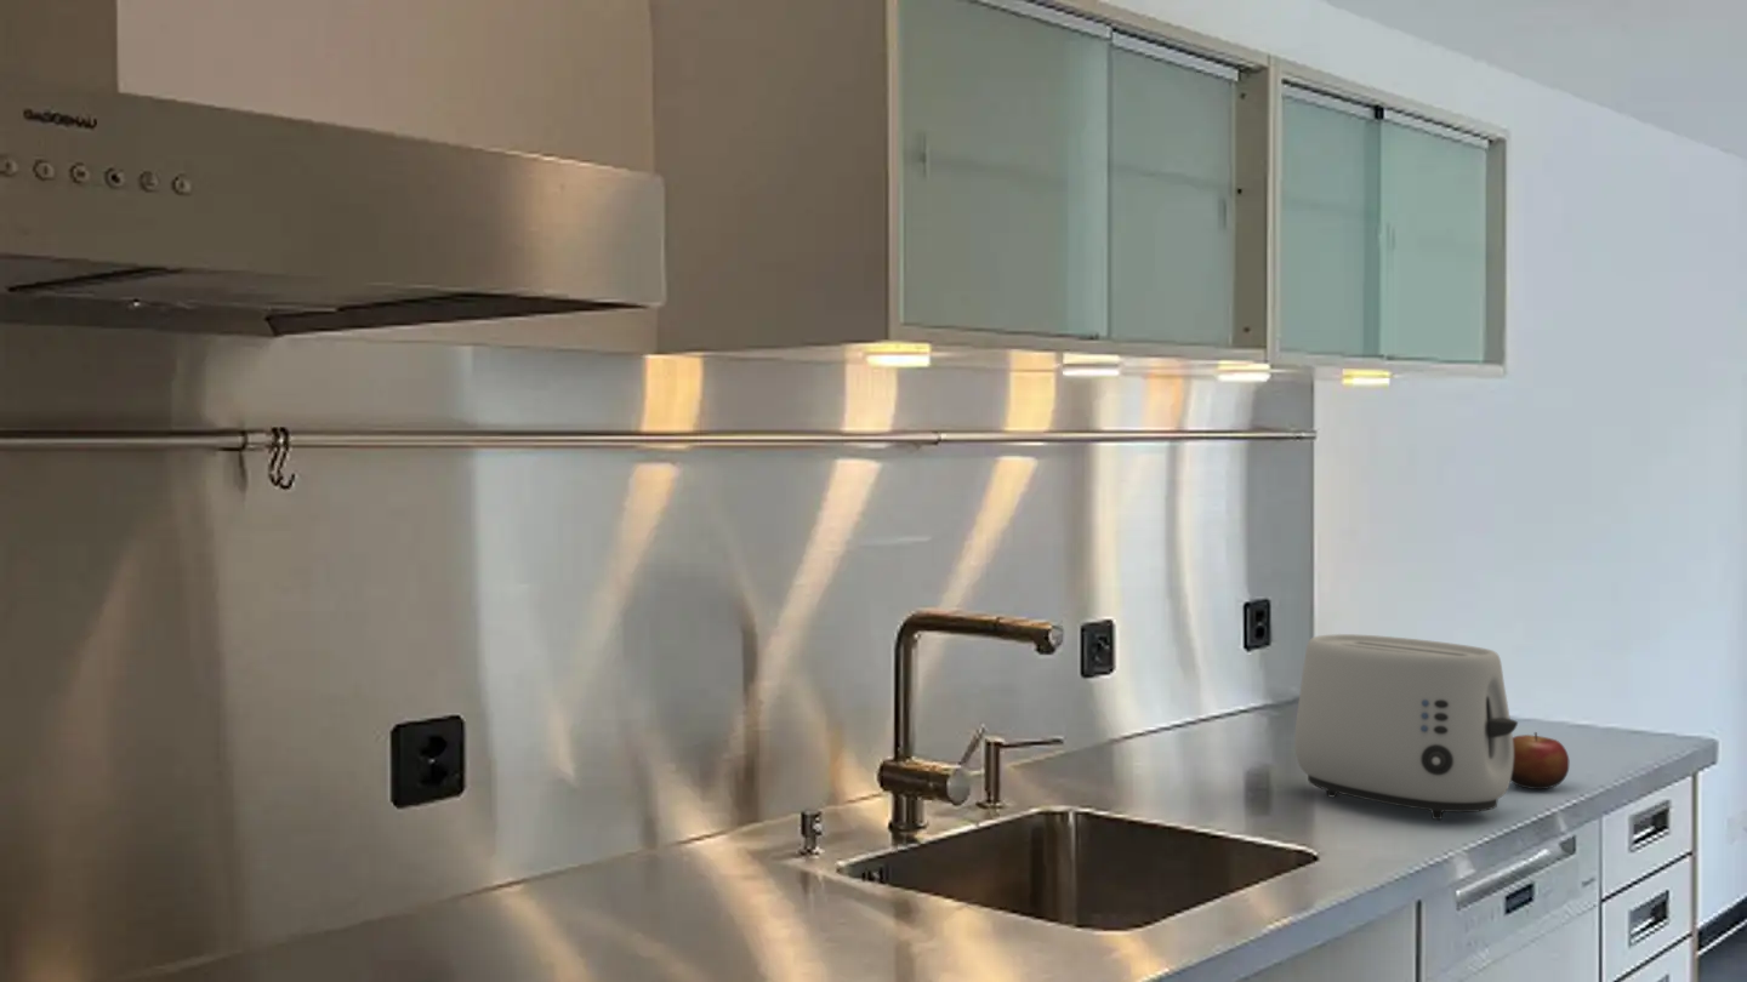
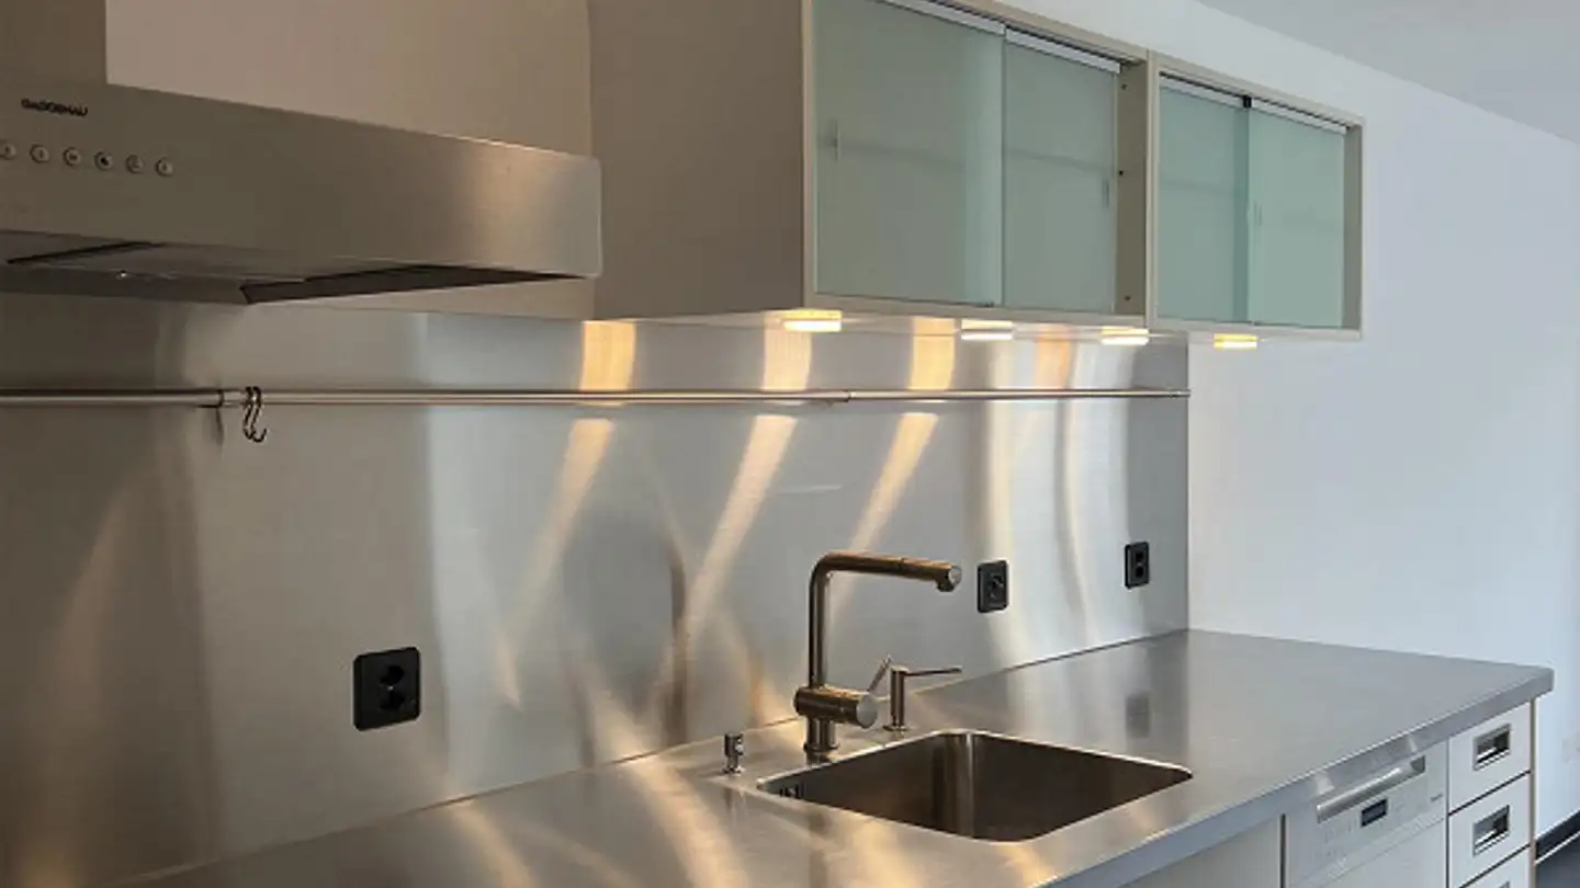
- apple [1510,731,1570,790]
- toaster [1293,633,1519,821]
